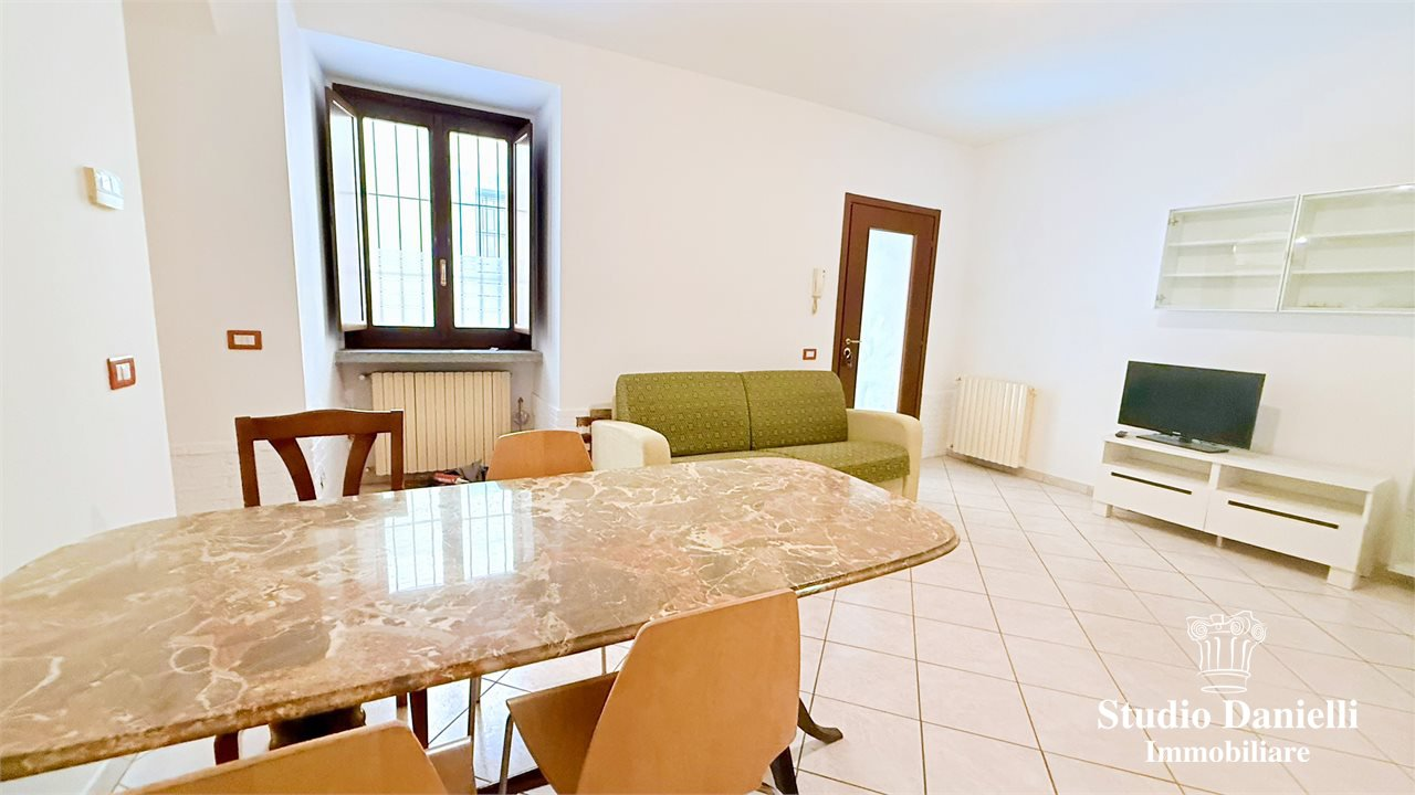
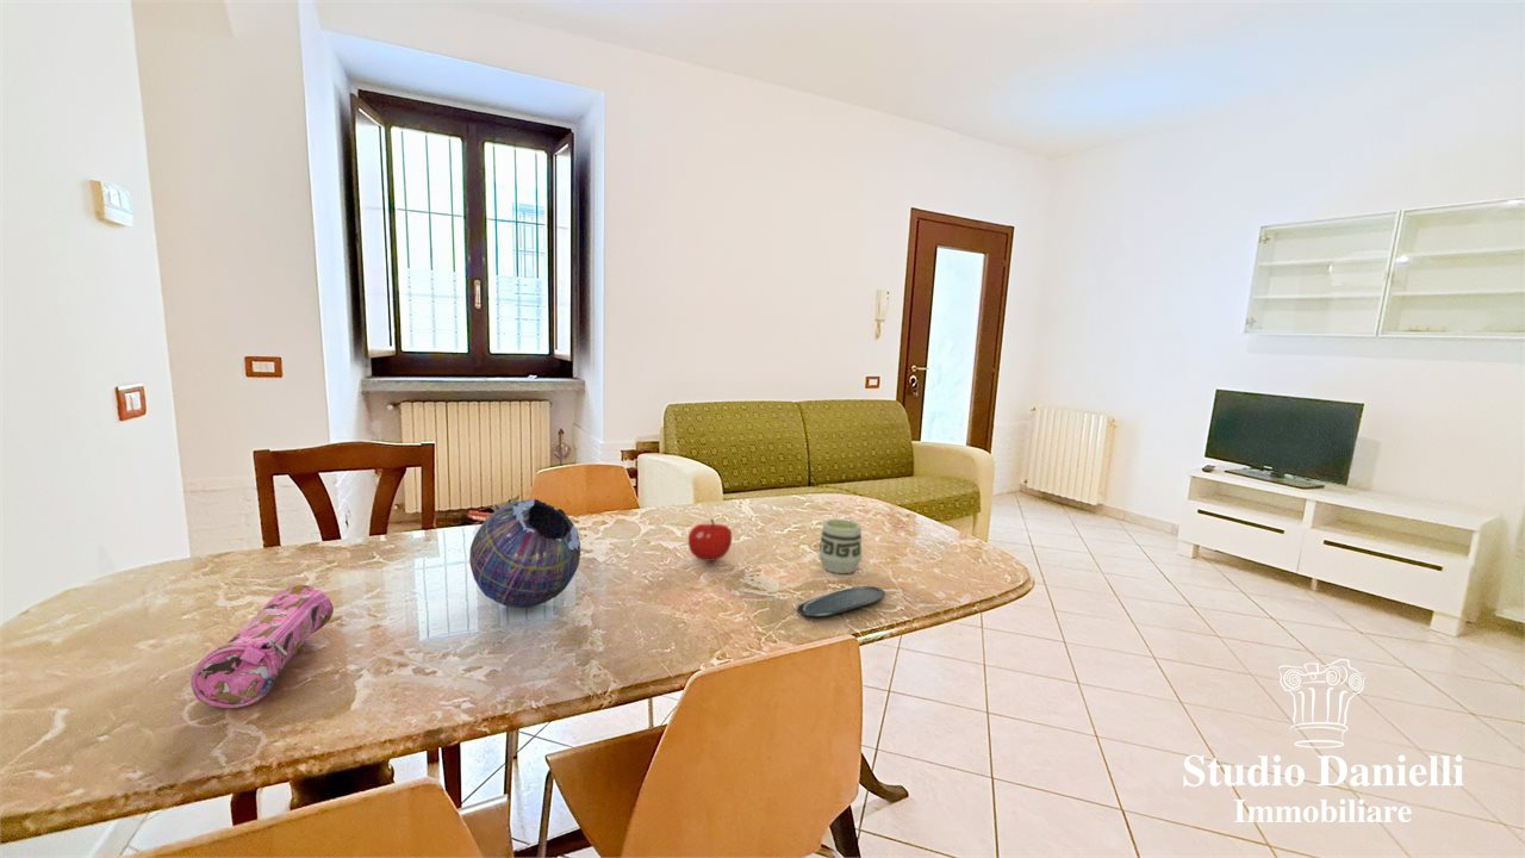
+ fruit [687,518,734,562]
+ decorative ball [468,498,581,609]
+ pencil case [189,584,335,709]
+ oval tray [796,585,885,617]
+ cup [817,518,863,574]
